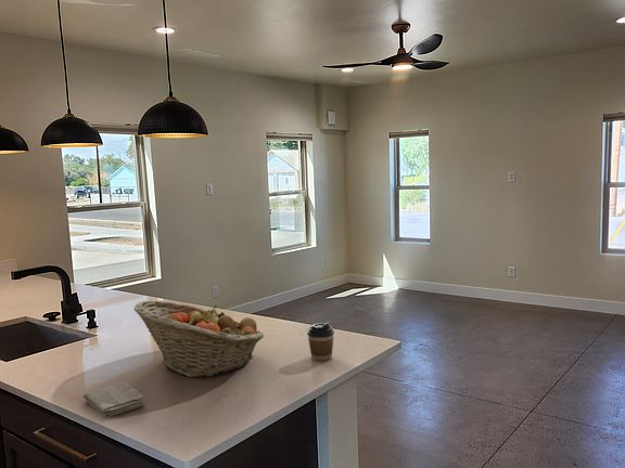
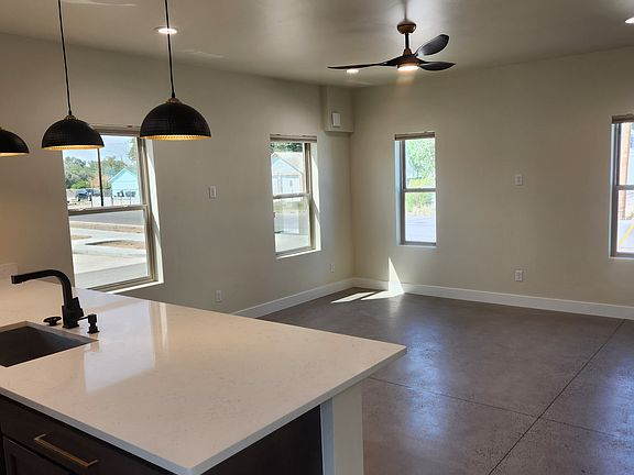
- coffee cup [306,322,335,362]
- washcloth [82,381,145,419]
- fruit basket [133,300,265,378]
